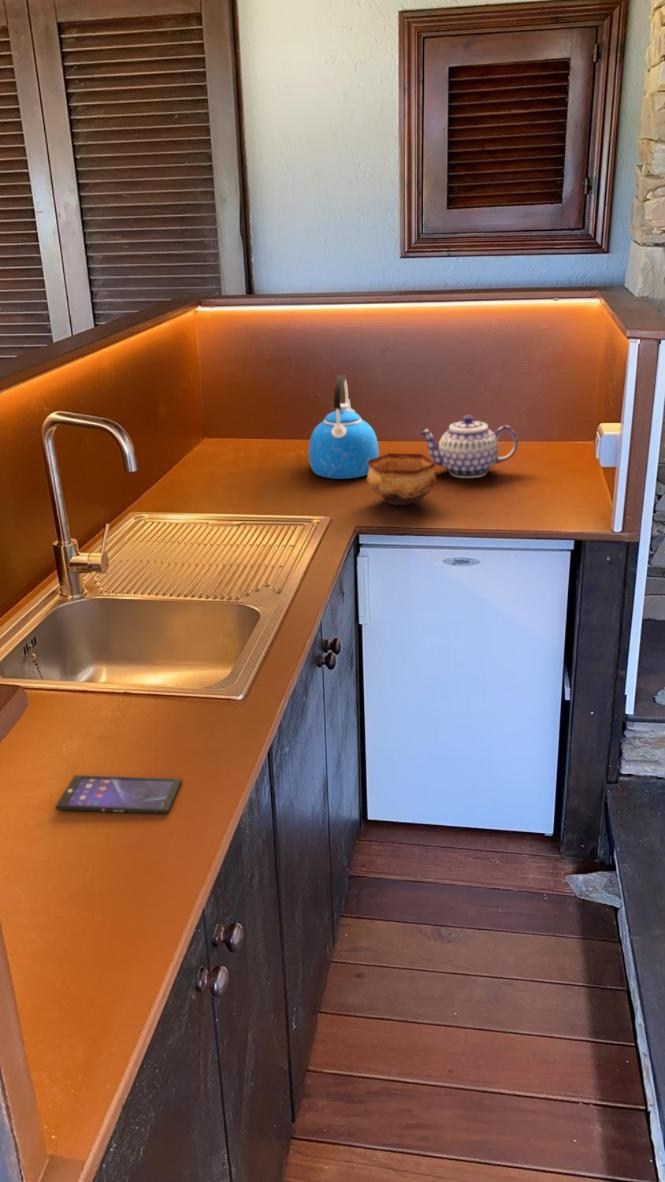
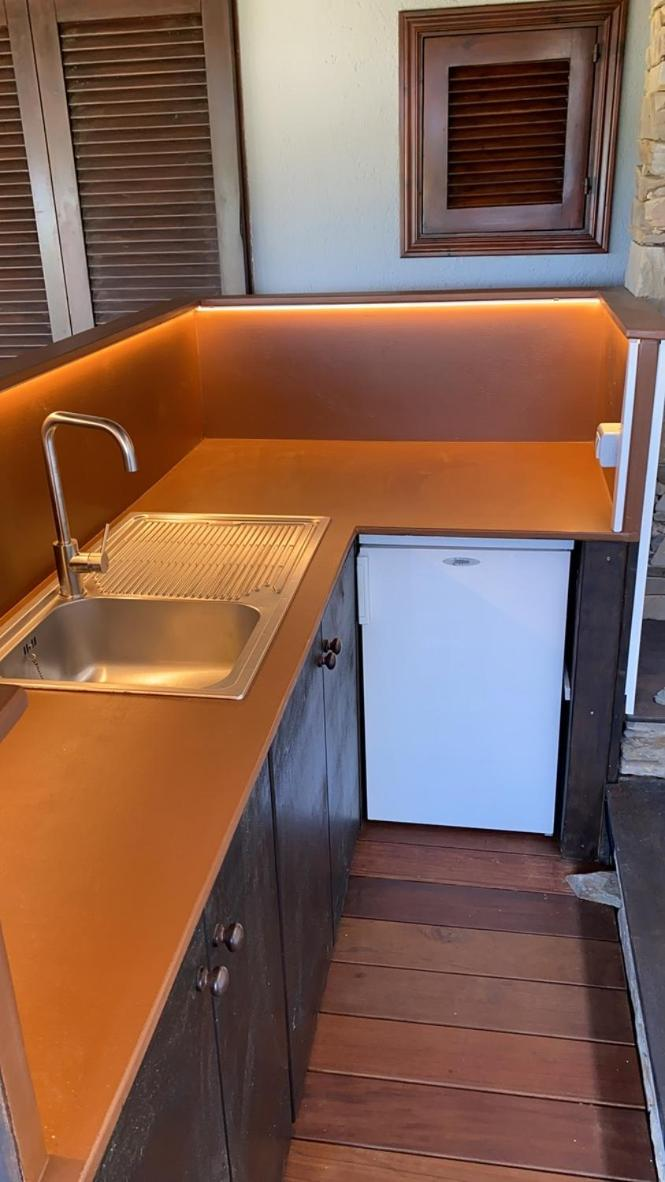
- kettle [308,374,380,480]
- bowl [366,452,438,506]
- smartphone [54,774,183,815]
- teapot [418,414,519,479]
